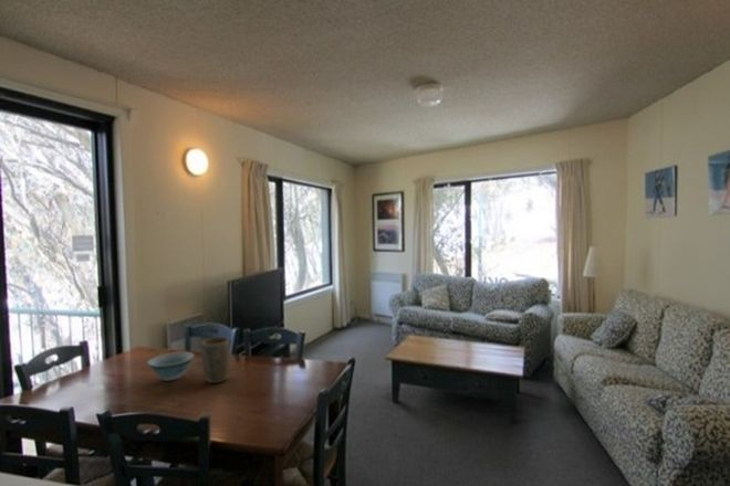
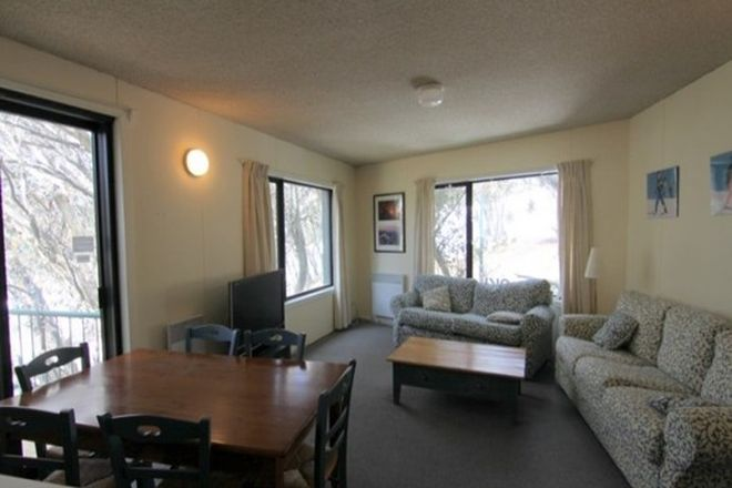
- plant pot [200,336,231,384]
- bowl [146,351,196,382]
